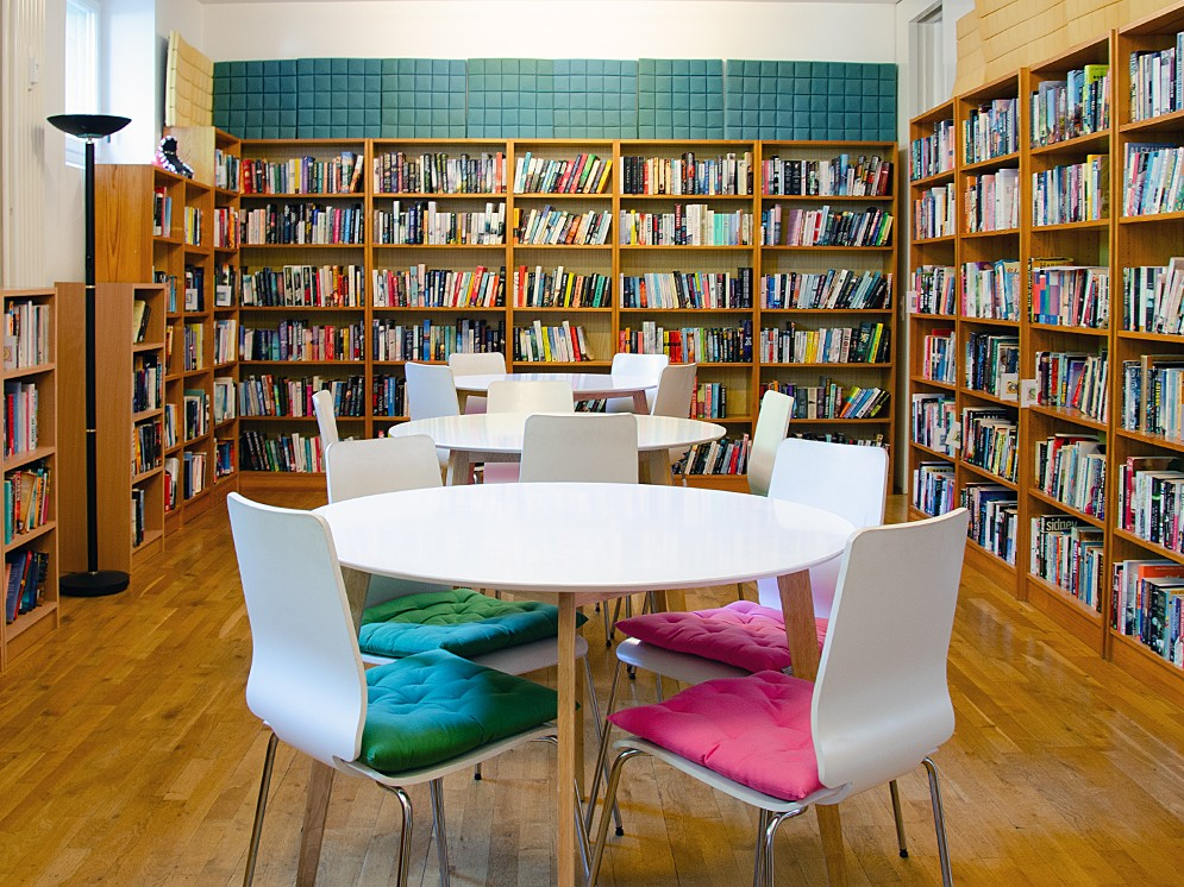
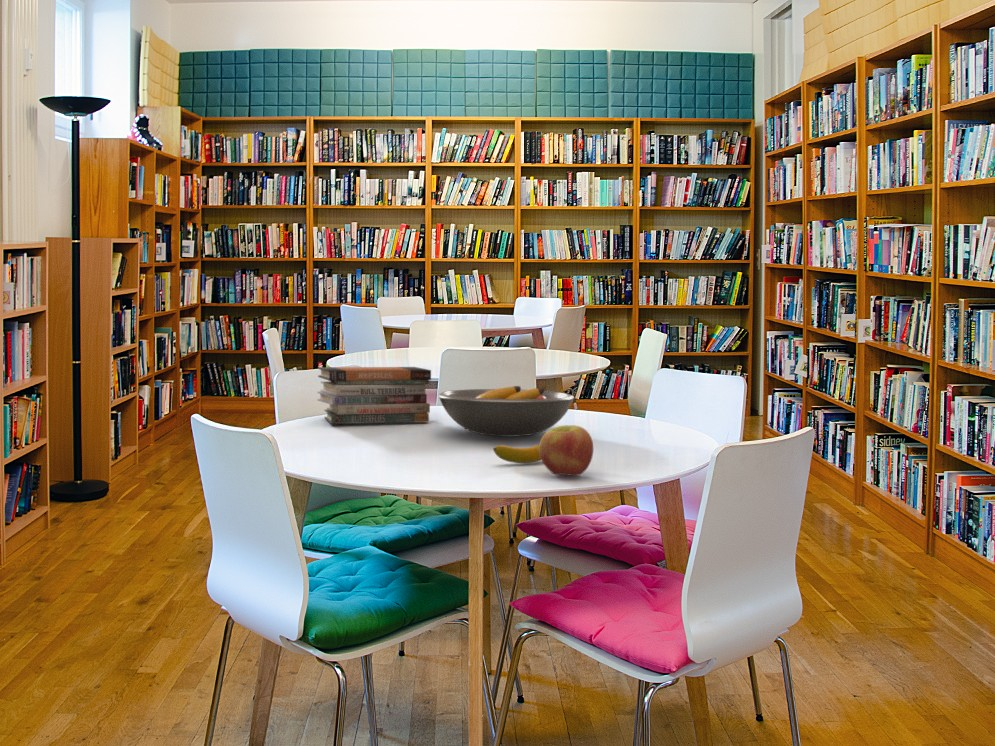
+ apple [538,424,594,477]
+ banana [493,444,542,464]
+ fruit bowl [437,385,575,438]
+ book stack [316,366,432,425]
